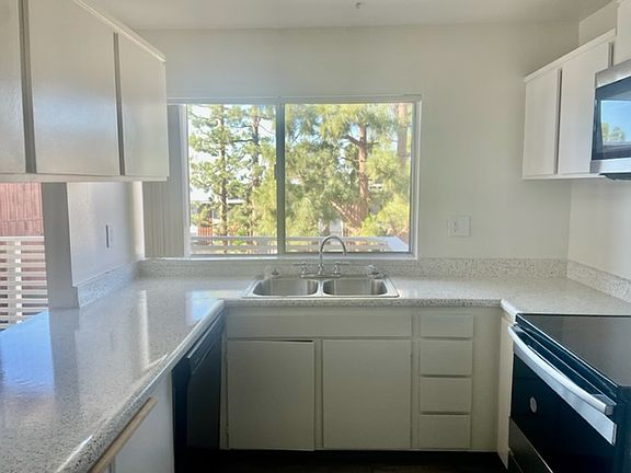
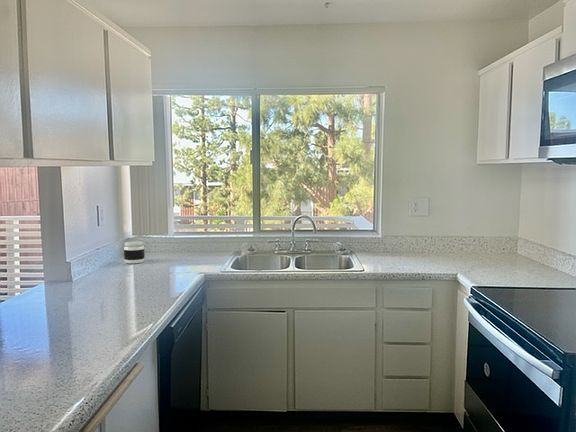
+ jar [123,240,146,264]
